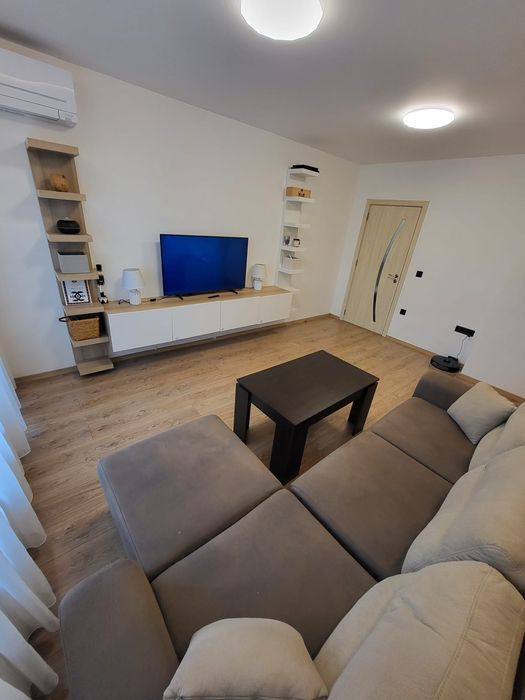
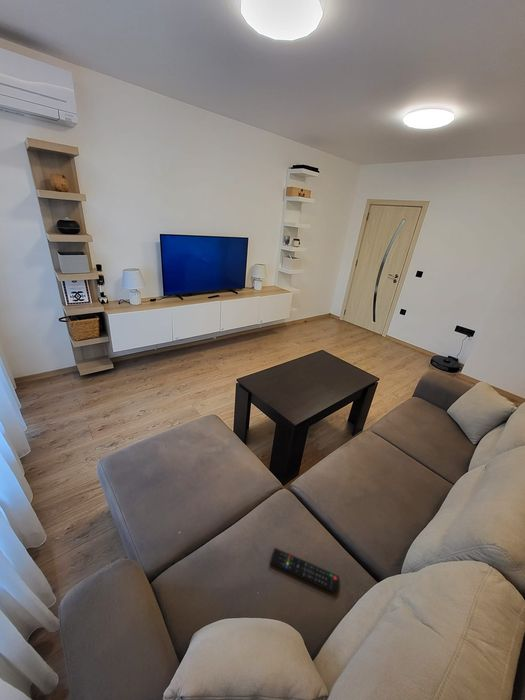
+ remote control [269,547,341,595]
